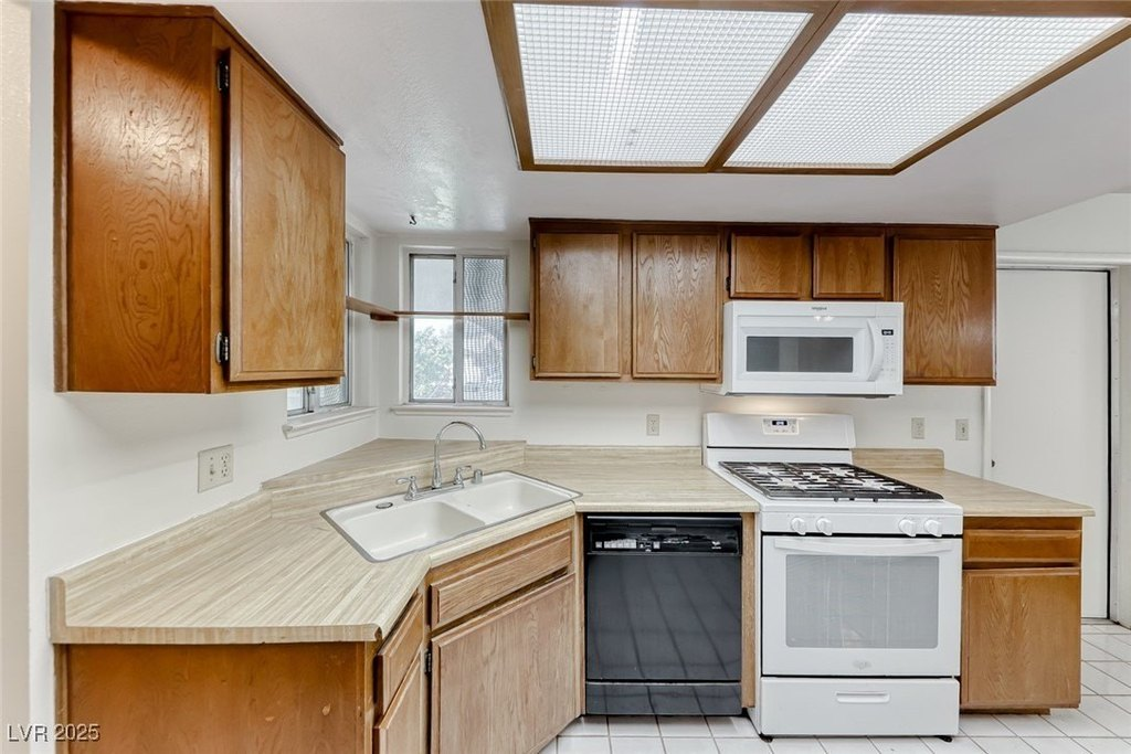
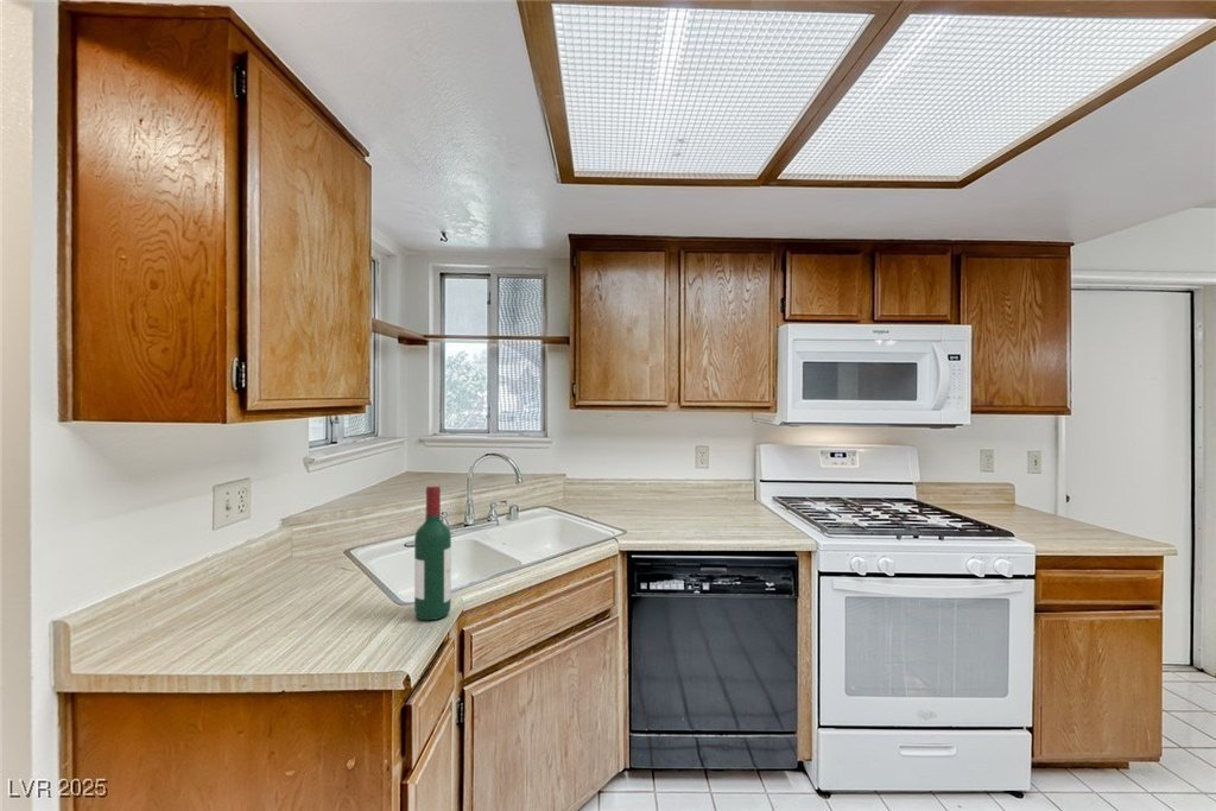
+ wine bottle [413,484,452,621]
